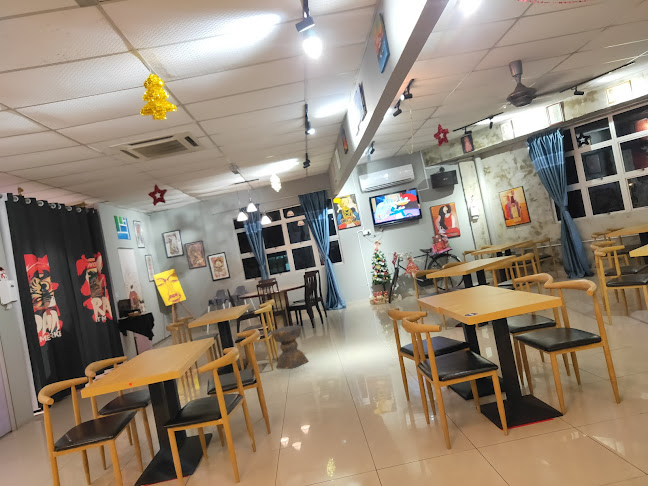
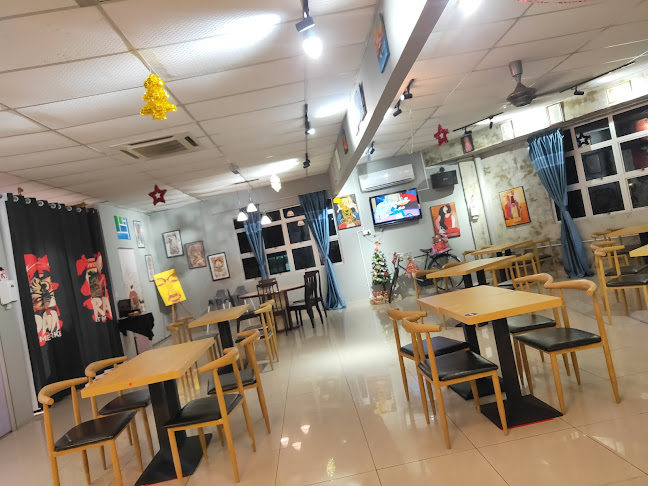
- stool [270,325,309,370]
